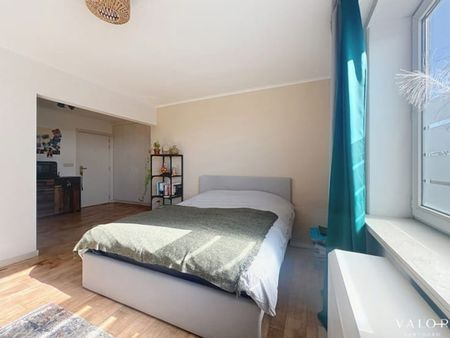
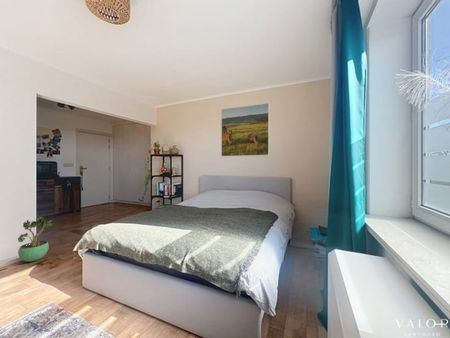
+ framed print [220,102,270,157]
+ potted plant [17,216,55,262]
